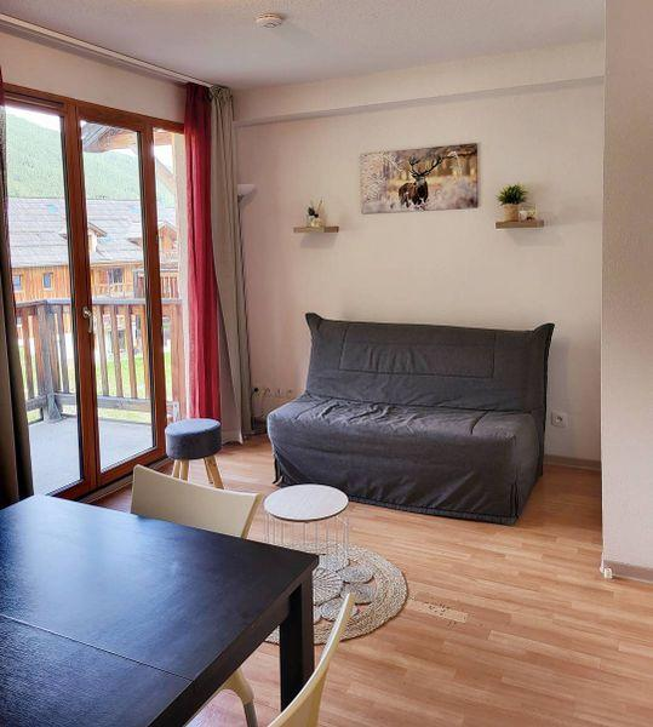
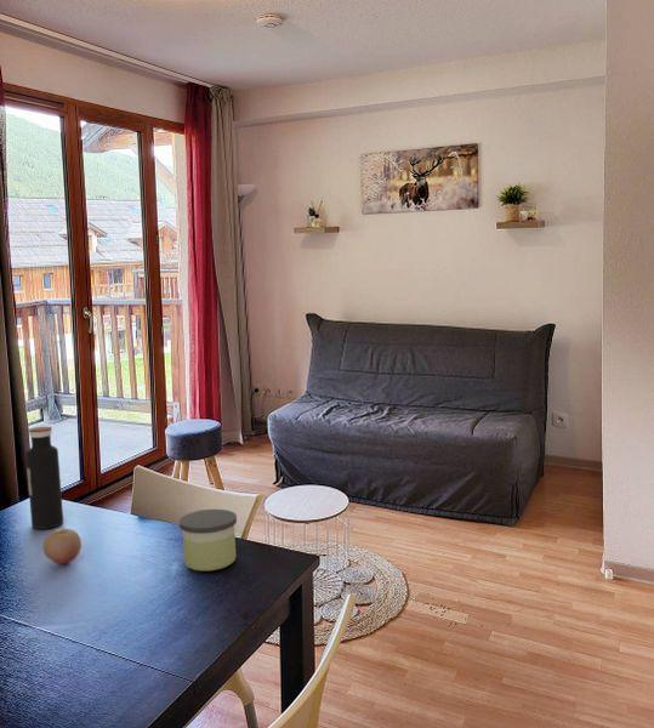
+ candle [178,508,238,573]
+ water bottle [24,426,64,530]
+ fruit [42,528,83,565]
